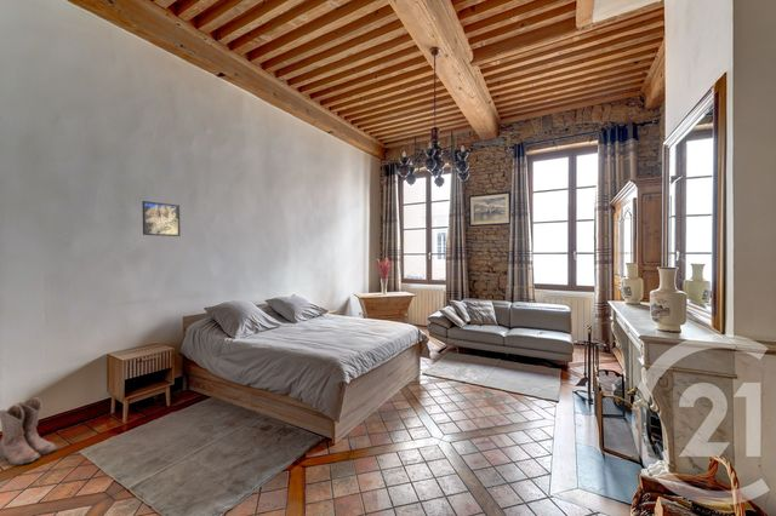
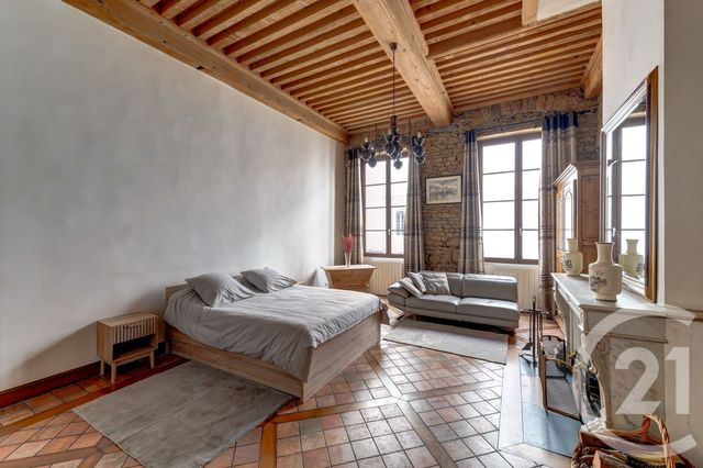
- boots [0,396,58,466]
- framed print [141,200,182,237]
